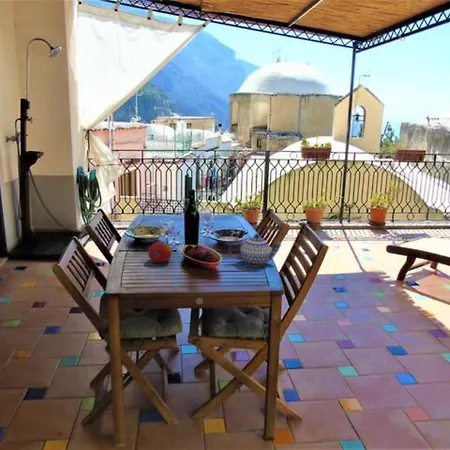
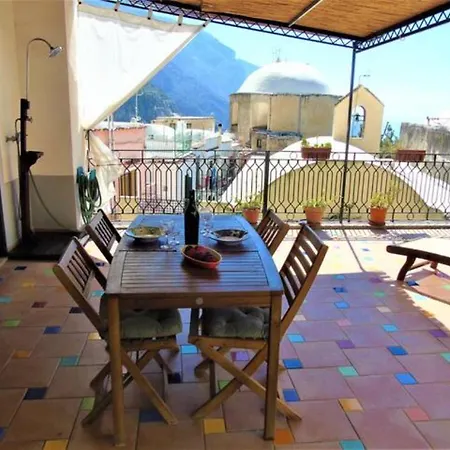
- teapot [228,233,282,268]
- fruit [147,241,173,263]
